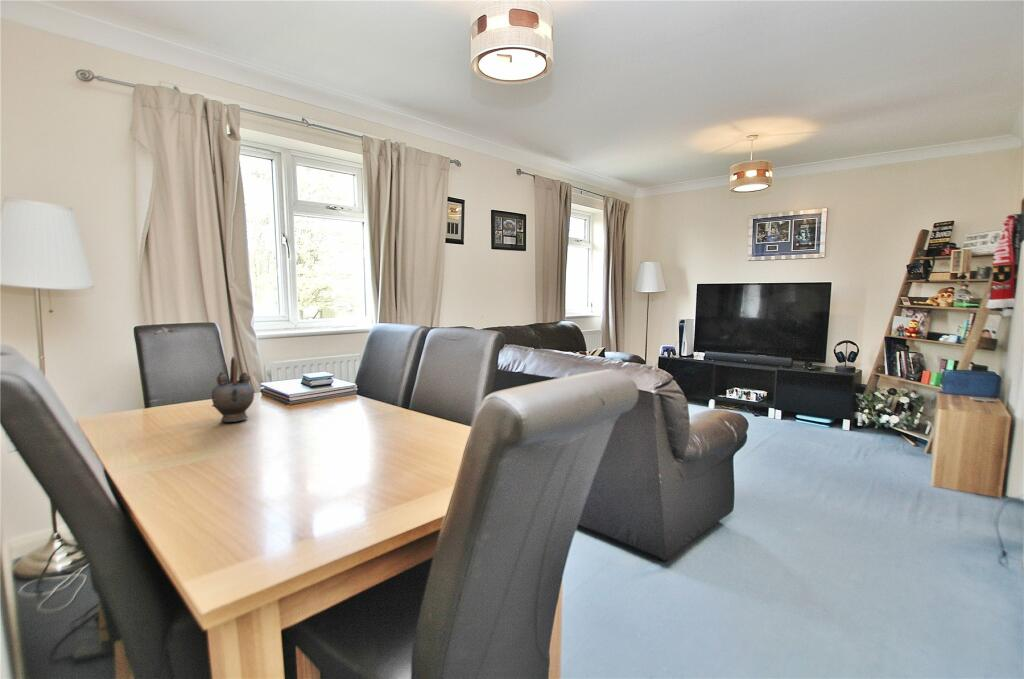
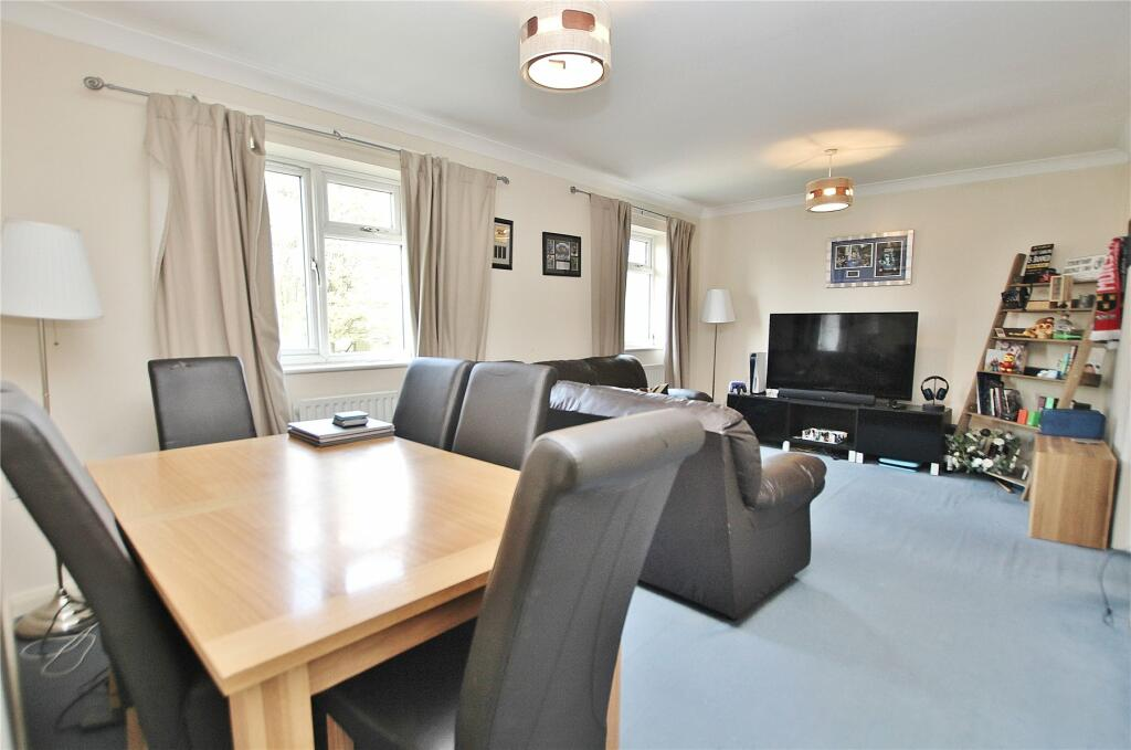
- teapot [210,355,255,423]
